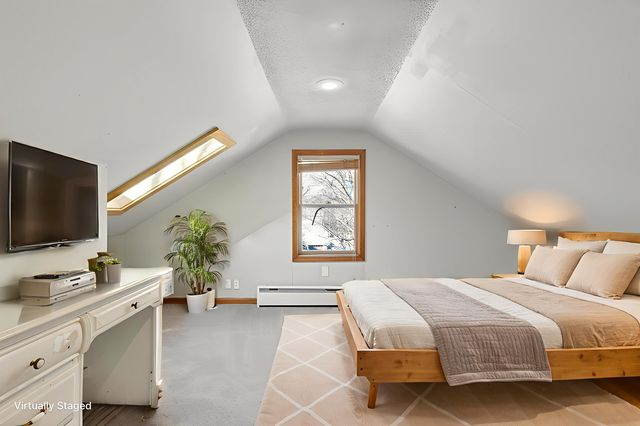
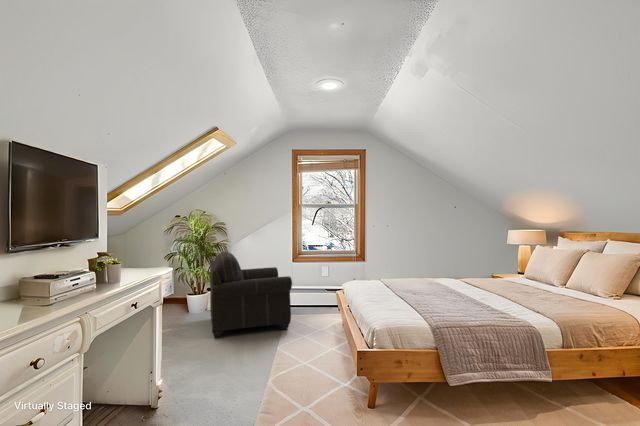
+ armchair [209,251,293,339]
